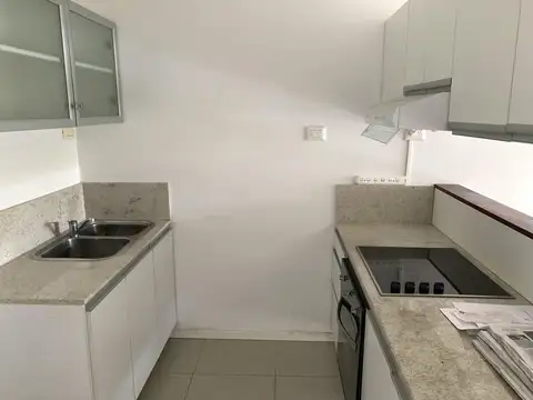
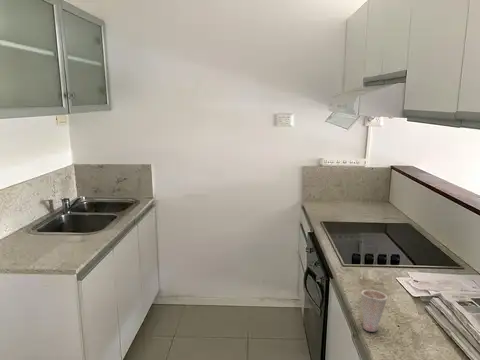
+ cup [360,289,389,333]
